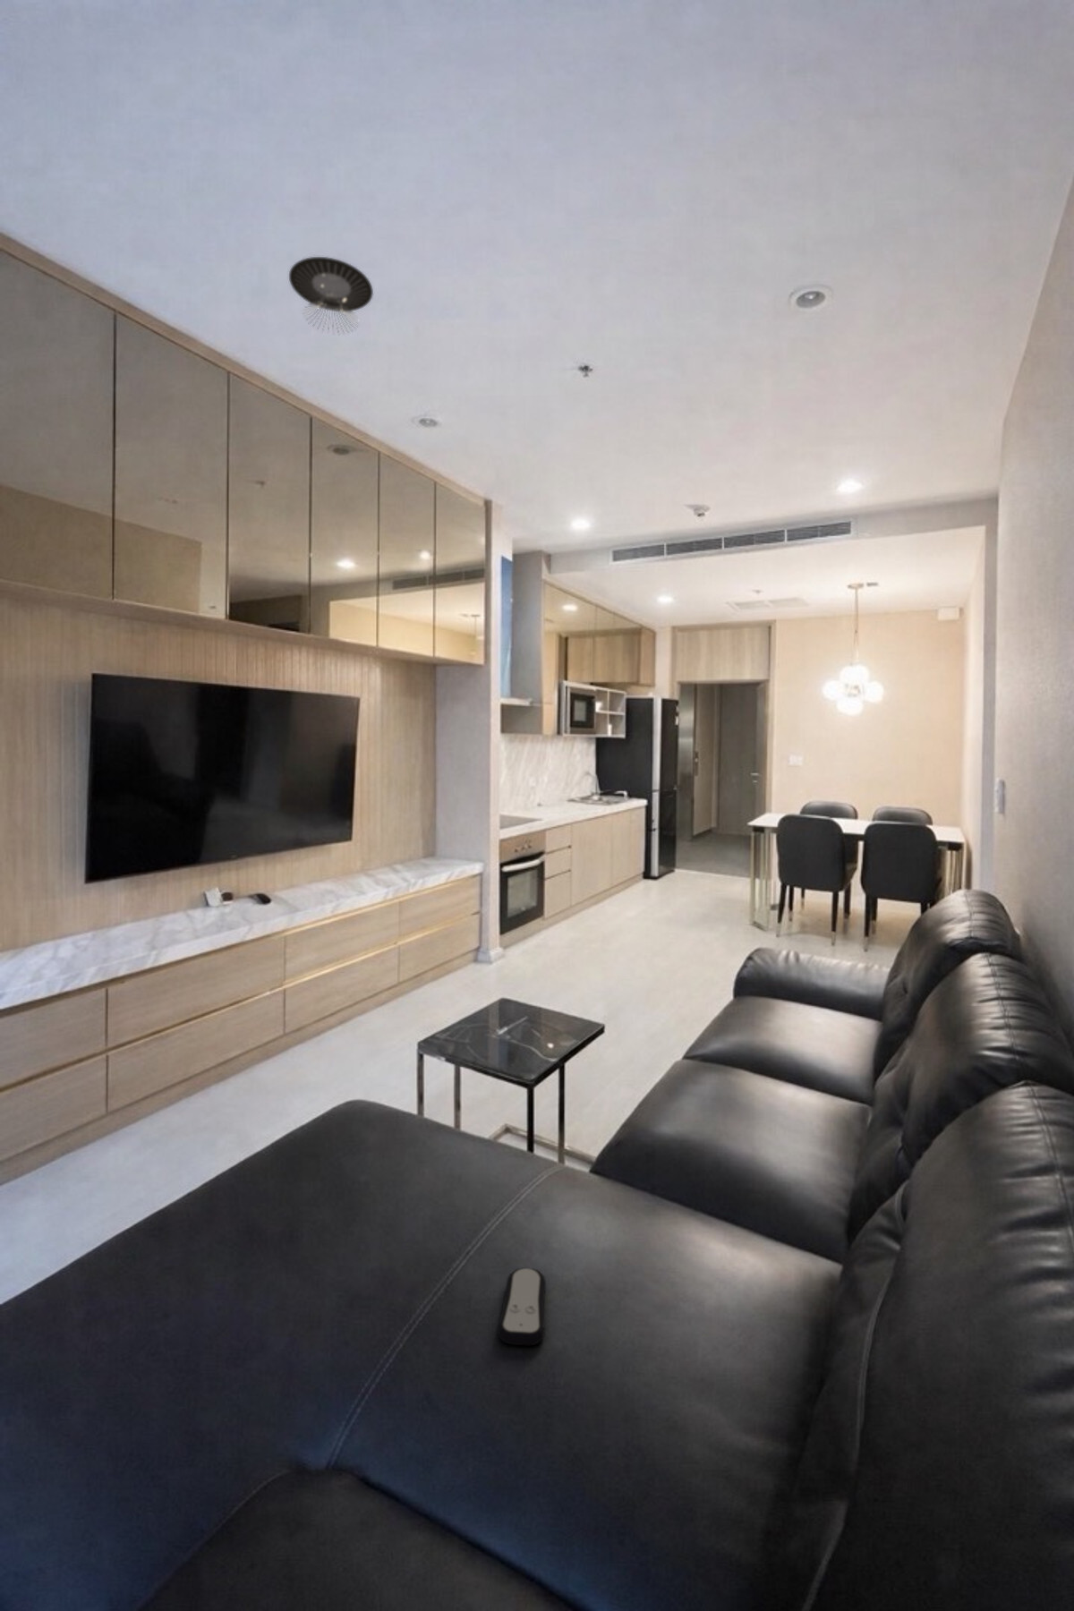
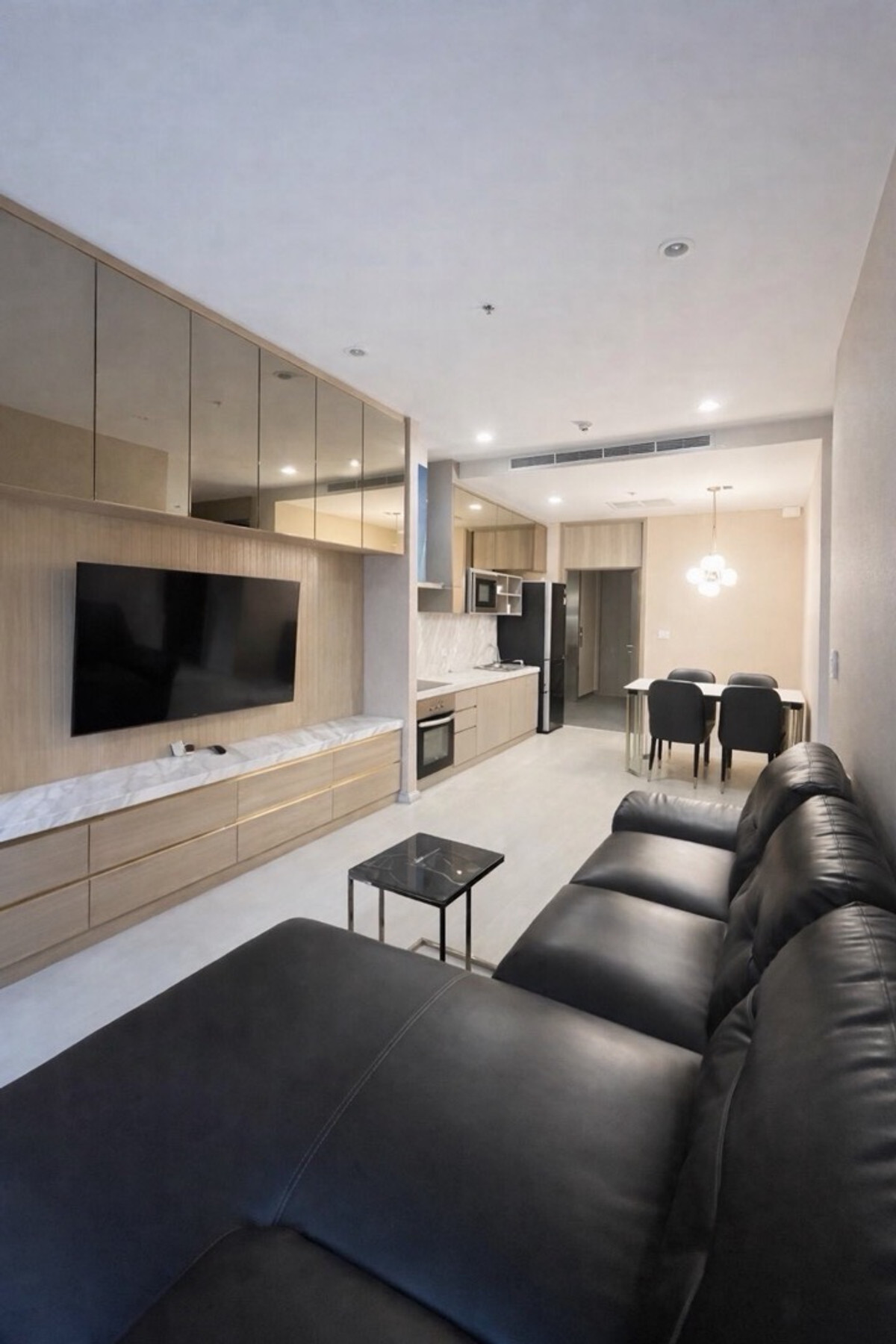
- recessed light [288,257,374,336]
- remote control [496,1267,547,1346]
